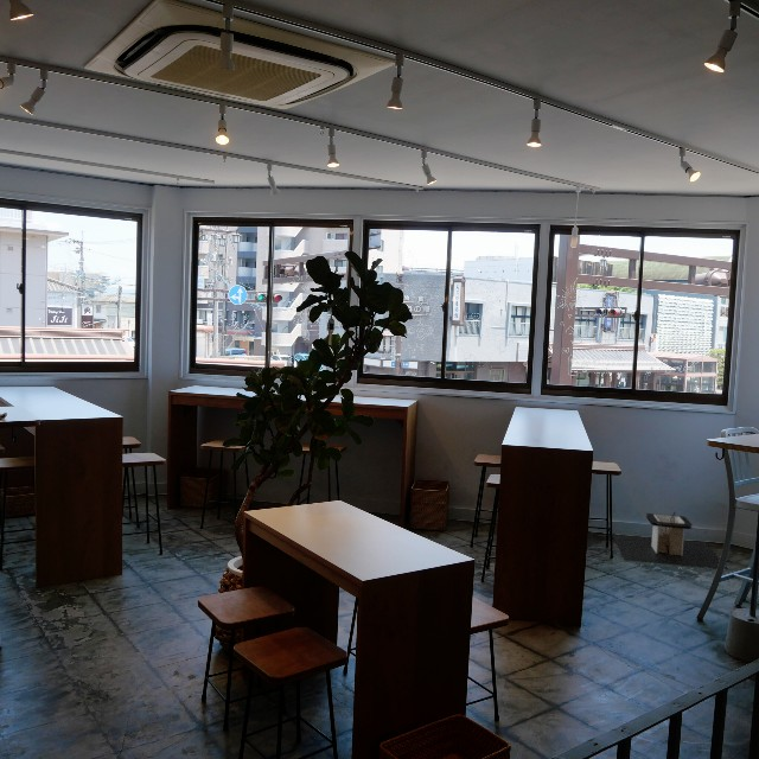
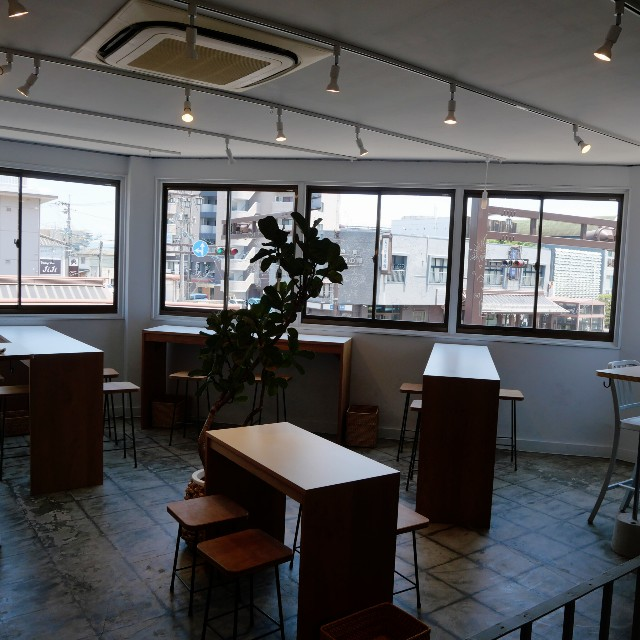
- architectural model [612,511,729,570]
